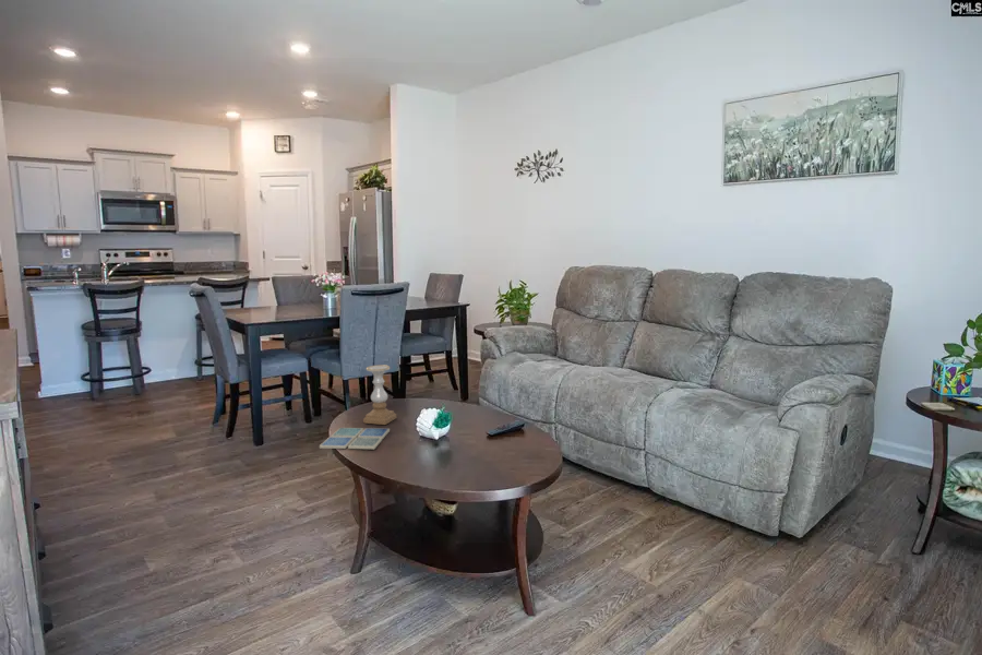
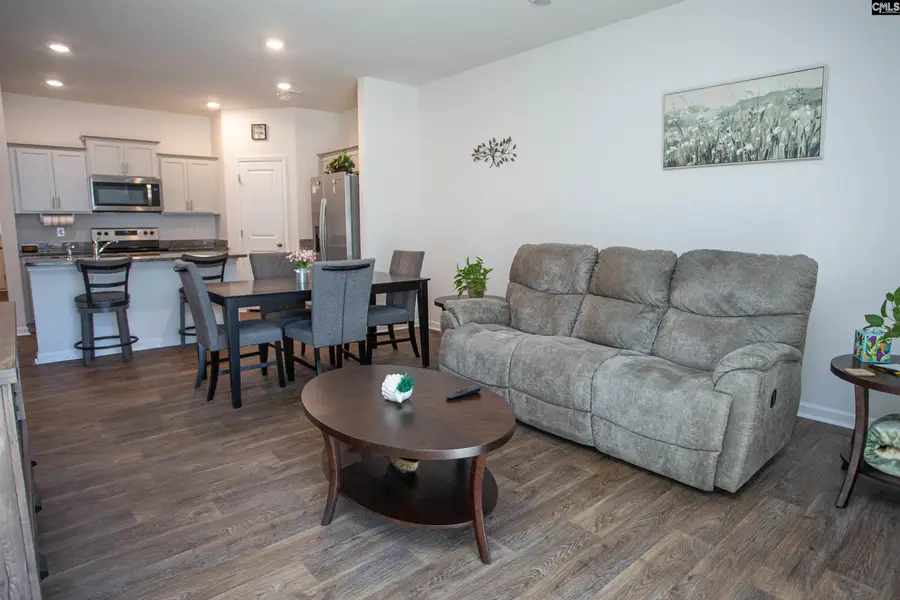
- candle holder [362,364,397,426]
- drink coaster [319,427,391,450]
